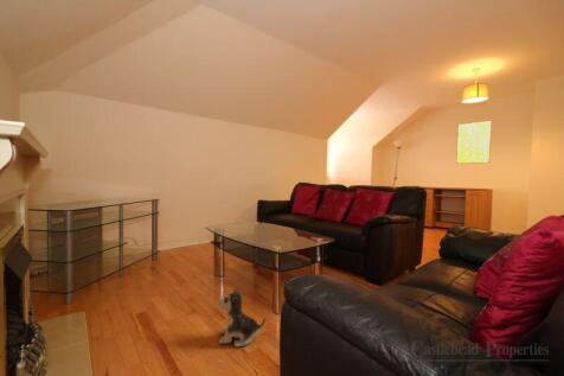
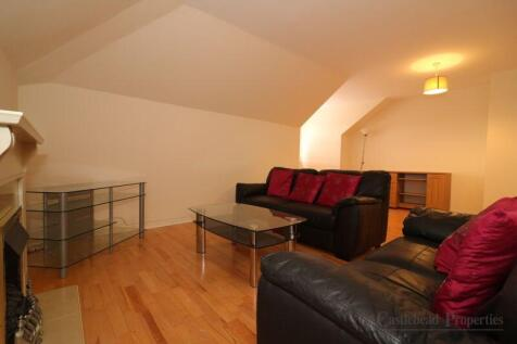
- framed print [455,120,493,165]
- plush toy [217,287,267,348]
